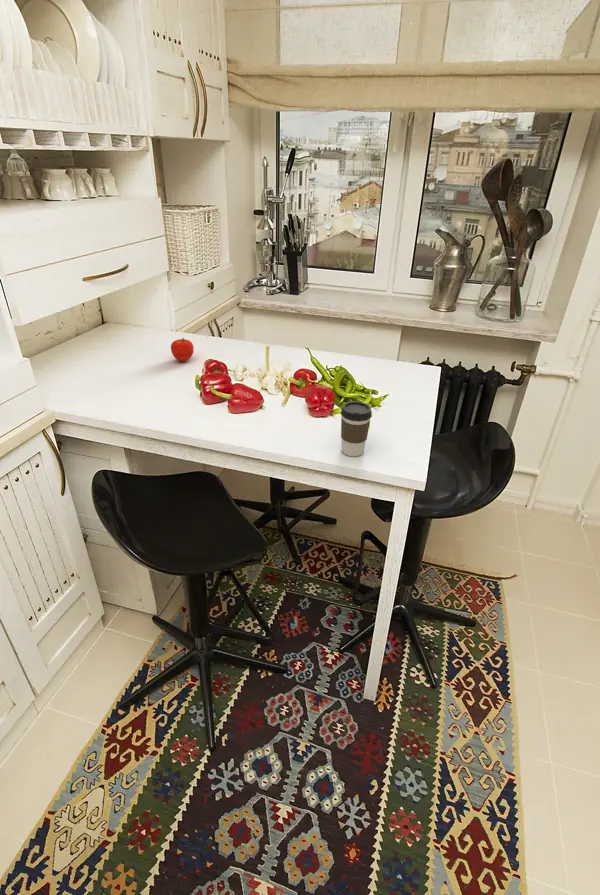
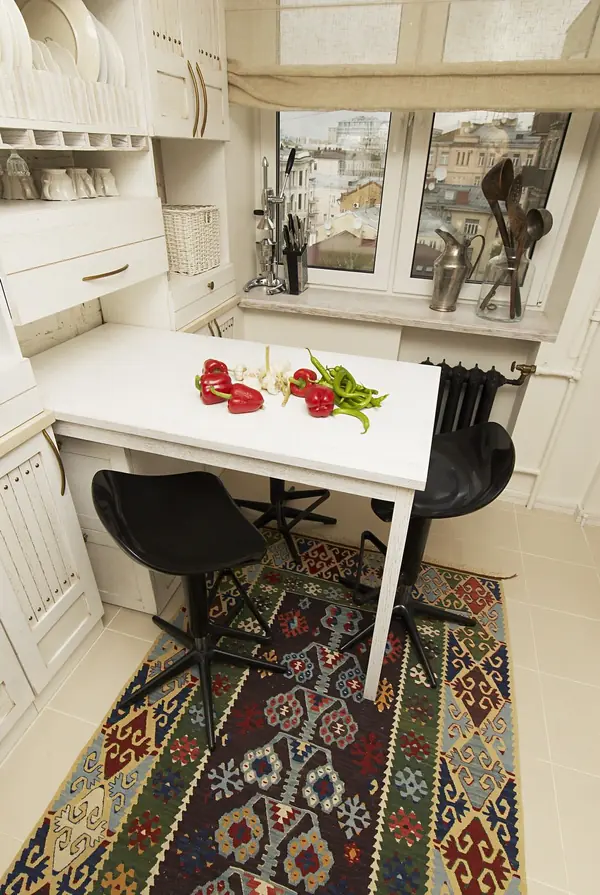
- fruit [170,337,195,363]
- coffee cup [340,400,373,457]
